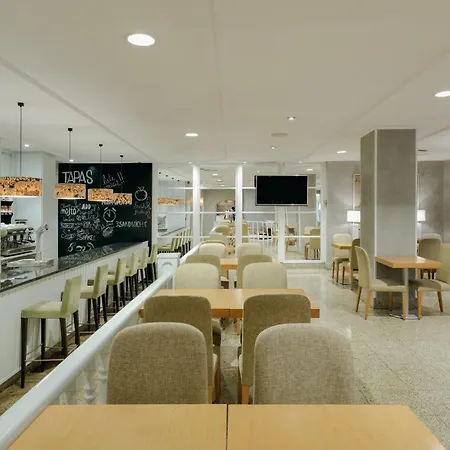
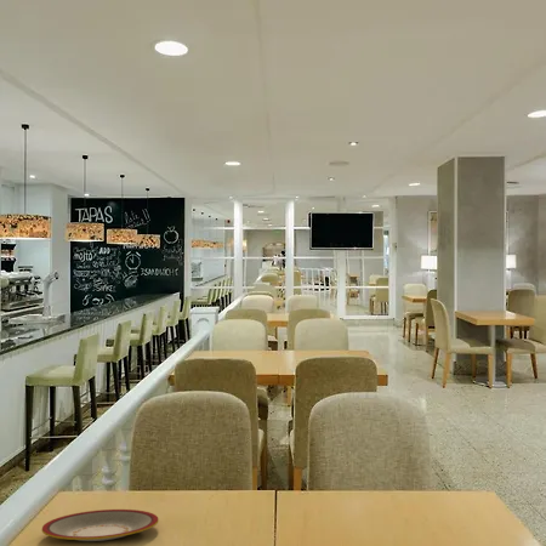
+ plate [41,508,160,542]
